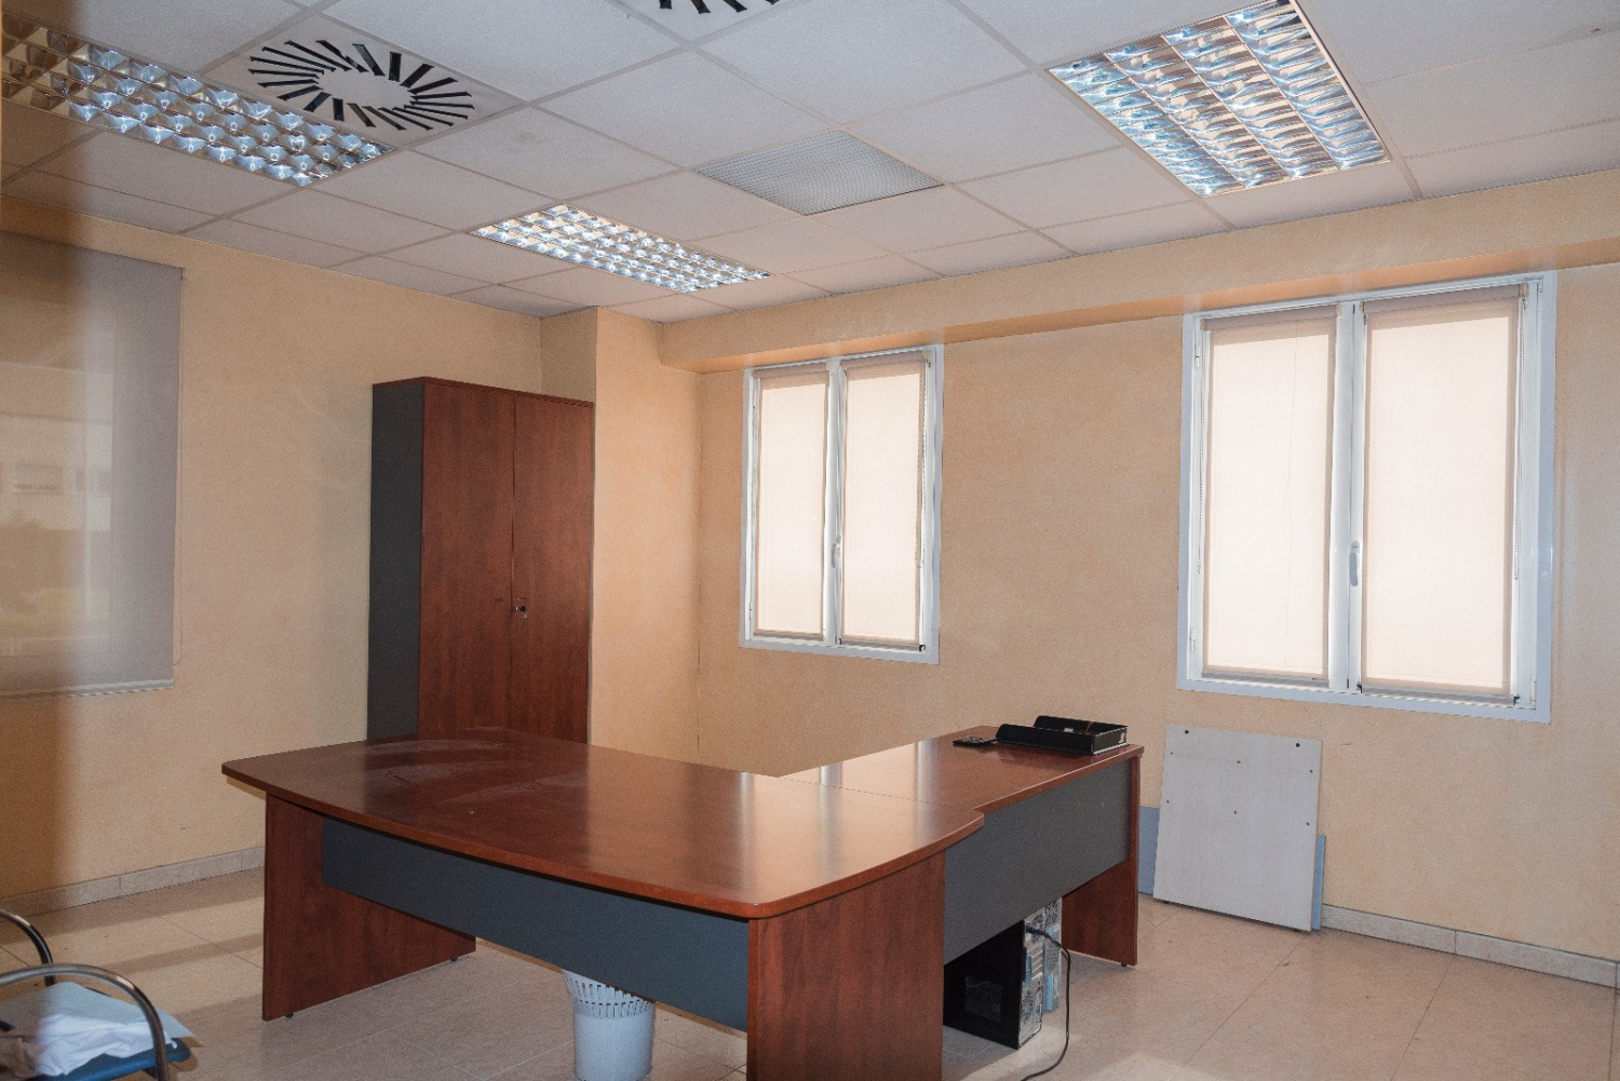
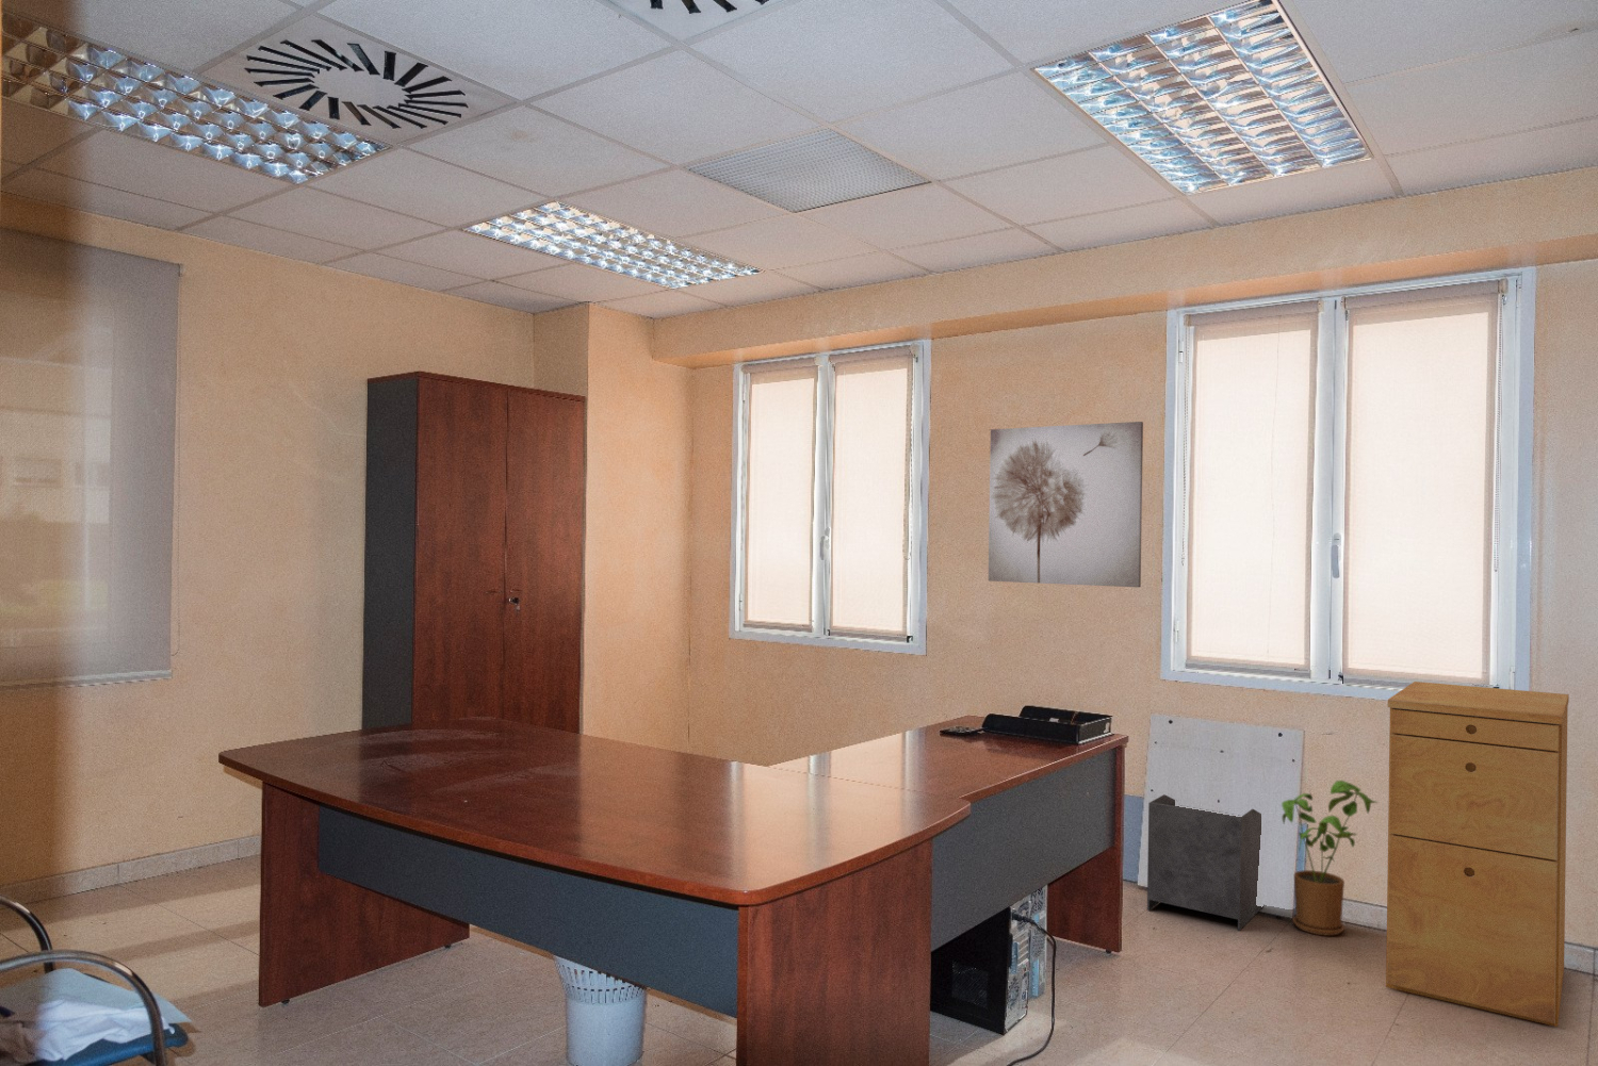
+ house plant [1280,779,1379,938]
+ filing cabinet [1385,681,1571,1028]
+ waste basket [1146,794,1265,932]
+ wall art [988,421,1145,588]
